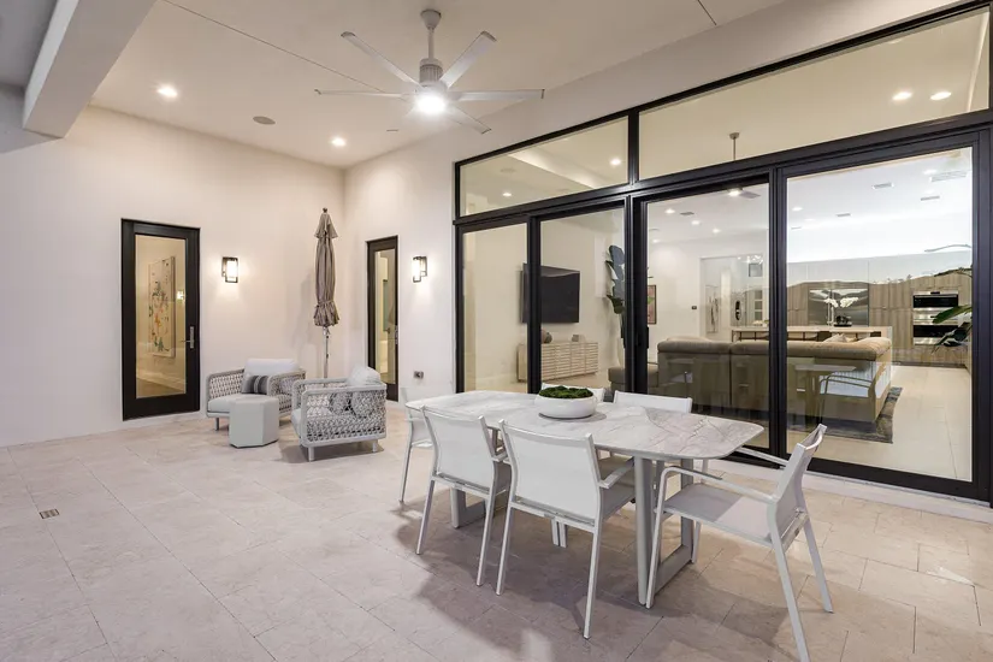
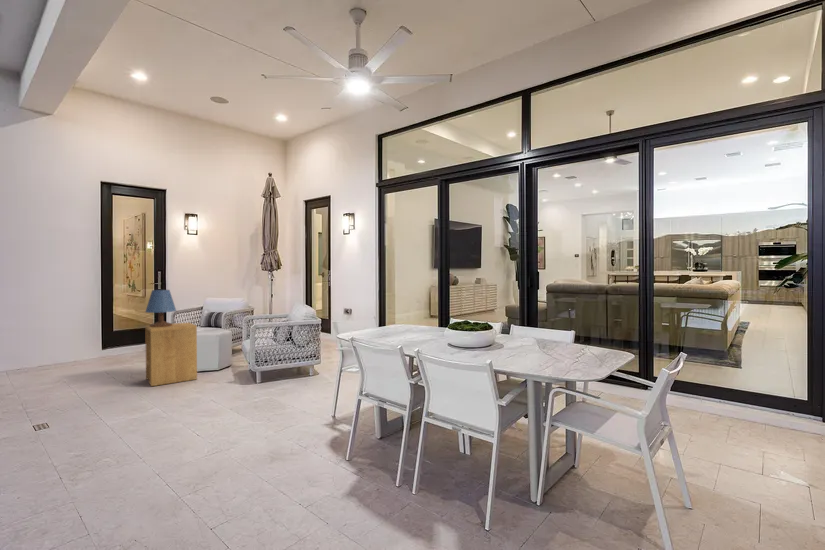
+ table lamp [144,289,177,327]
+ side table [144,322,198,387]
